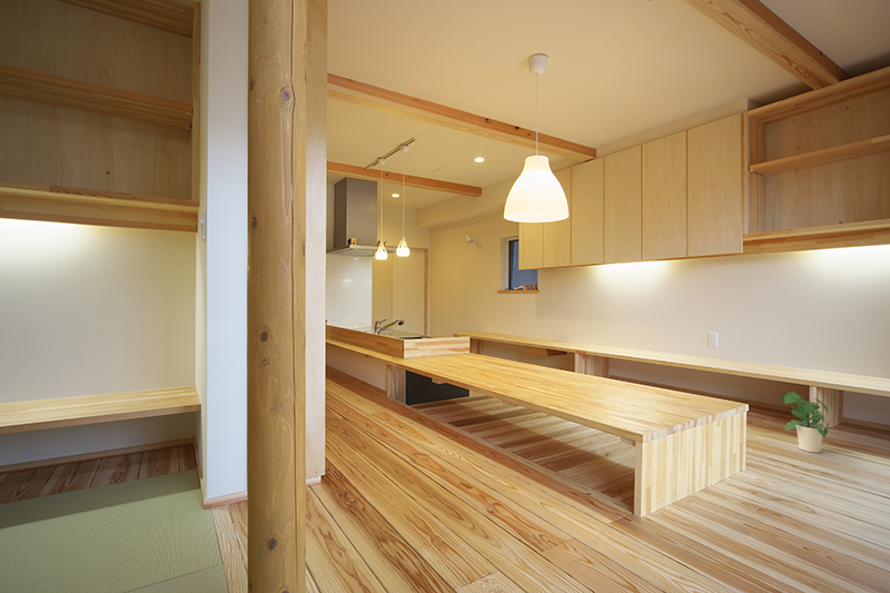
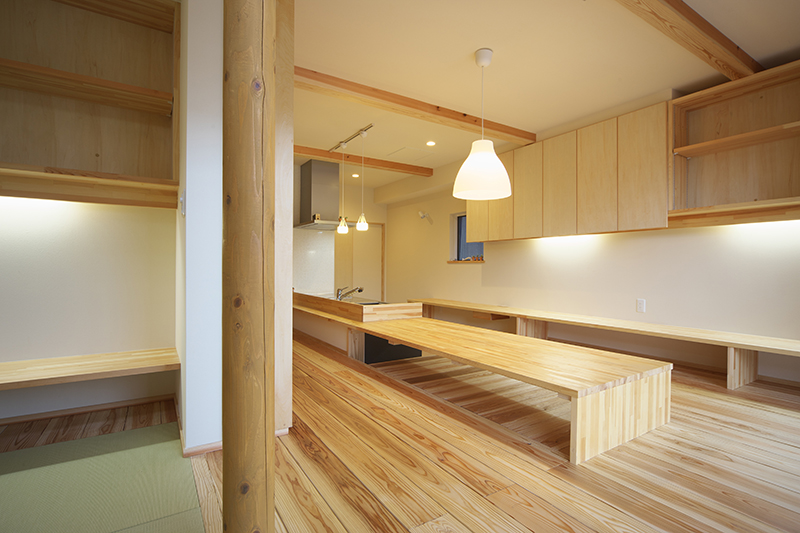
- potted plant [780,391,831,454]
